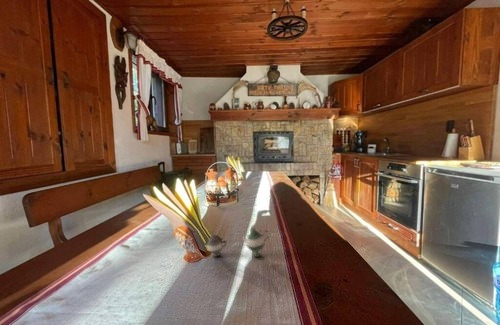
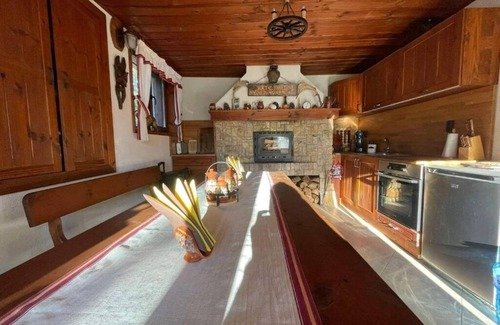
- teapot [202,227,271,258]
